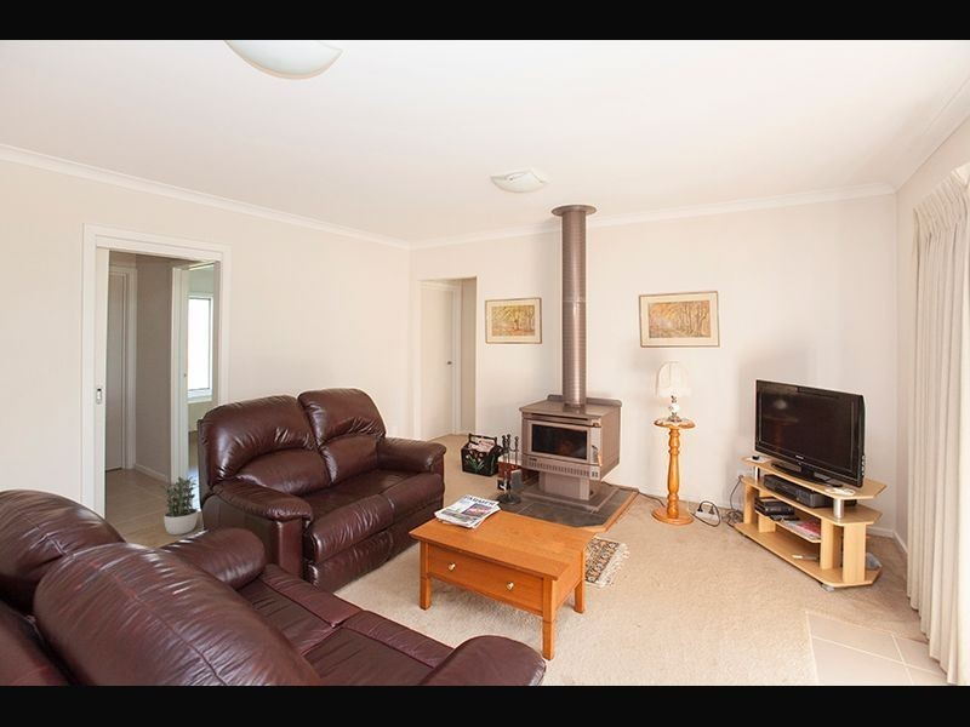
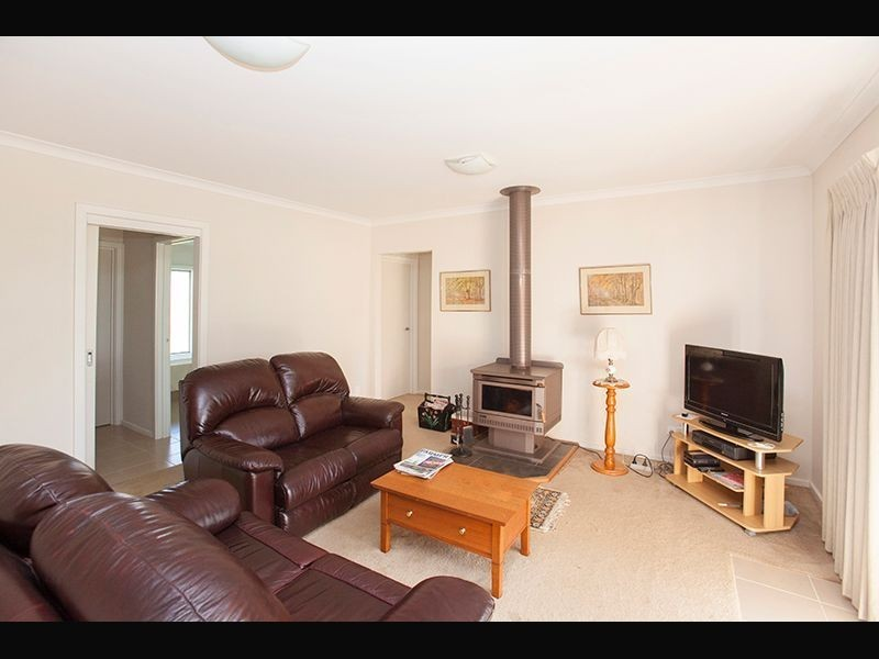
- potted plant [160,476,199,536]
